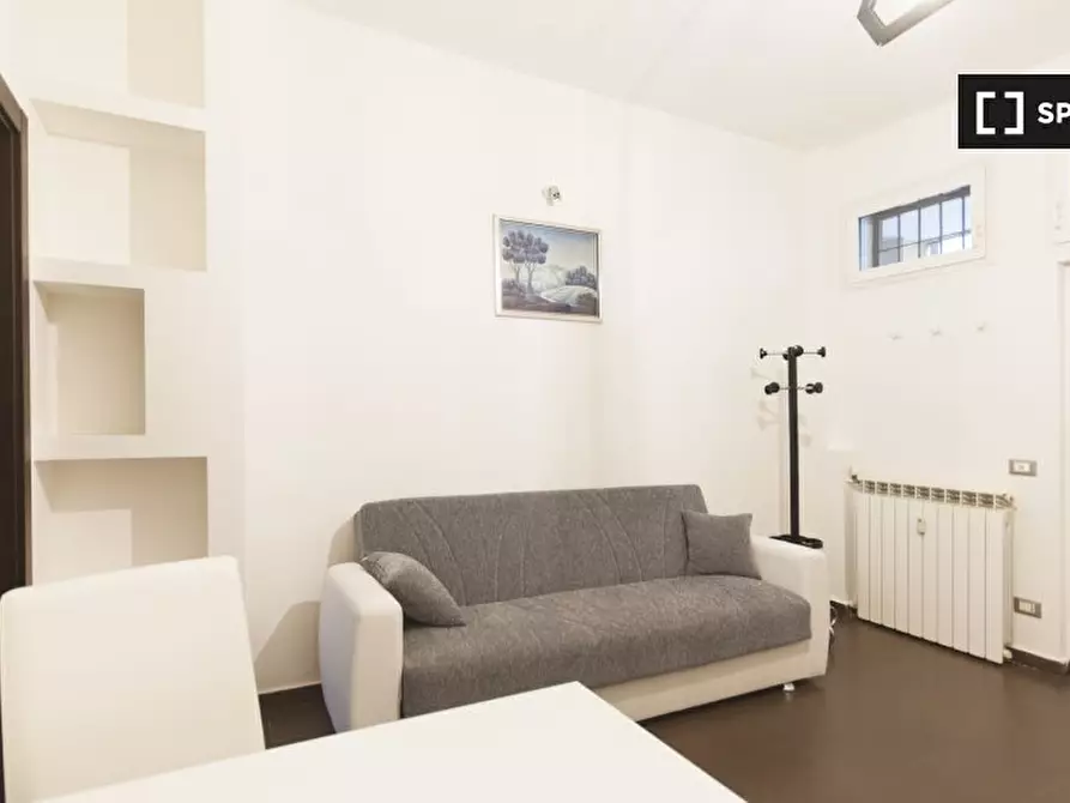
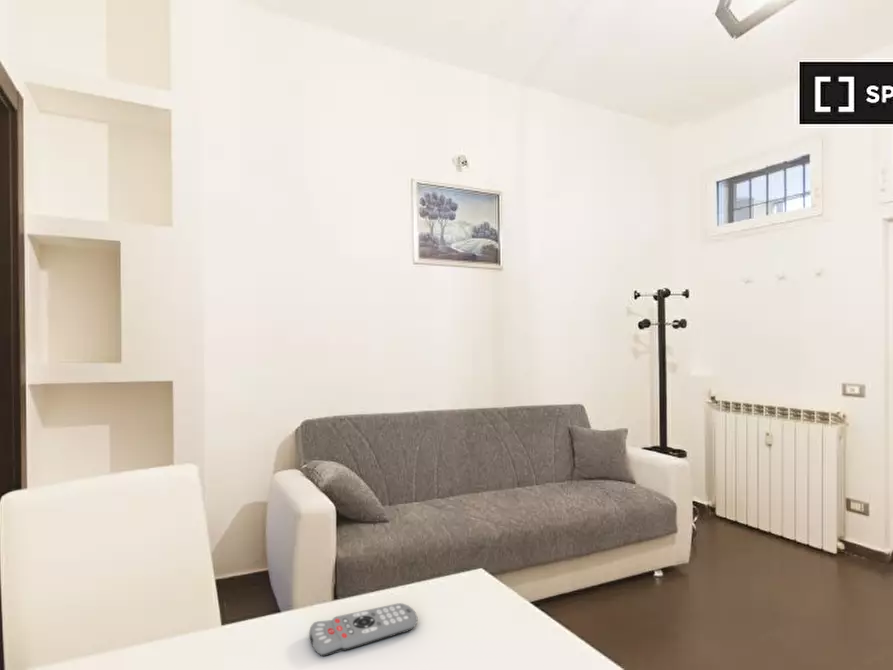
+ remote control [308,602,418,657]
